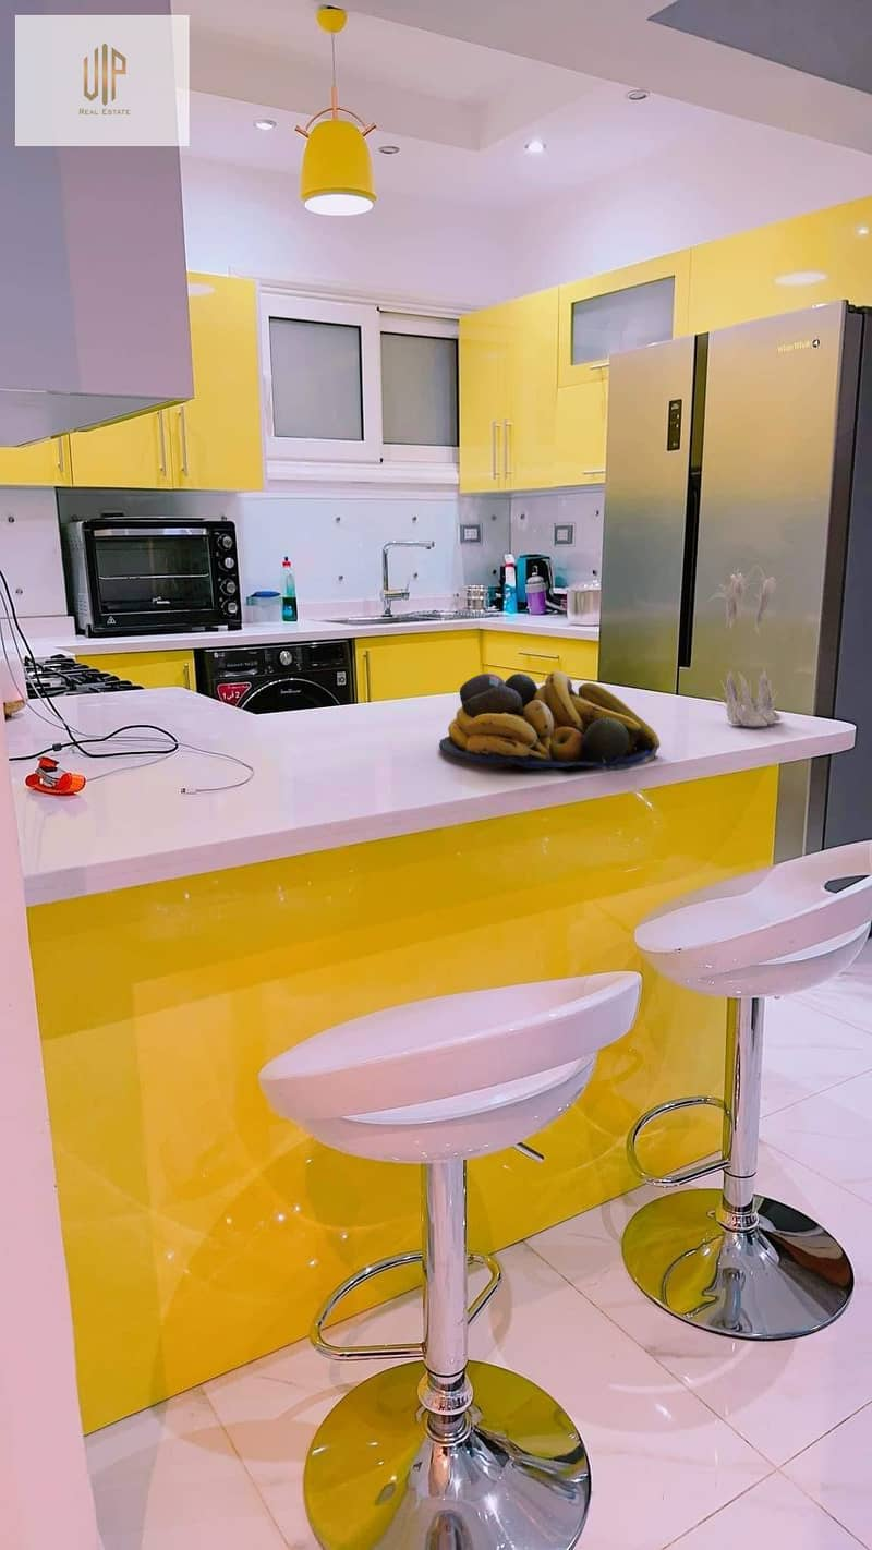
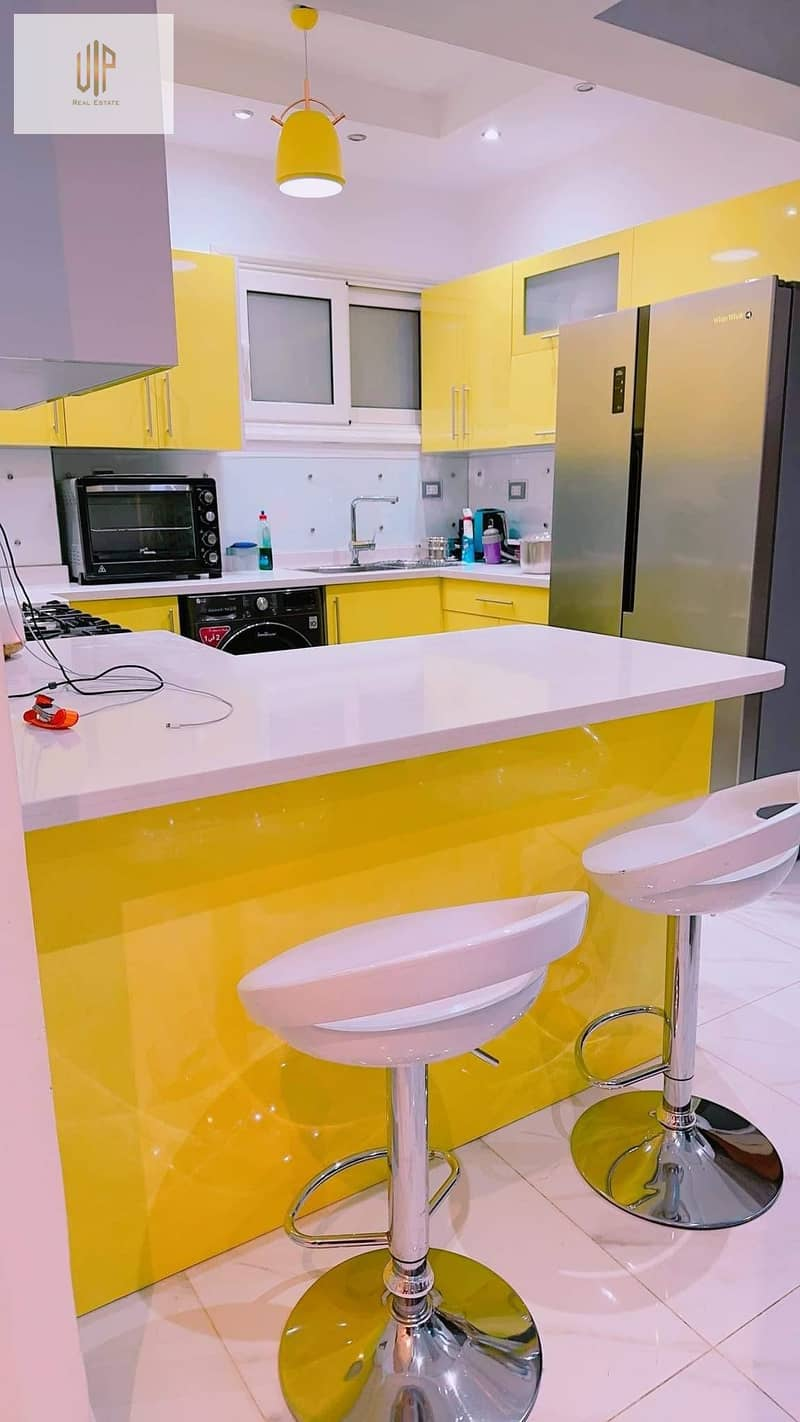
- fruit bowl [438,669,661,772]
- plant [706,560,795,727]
